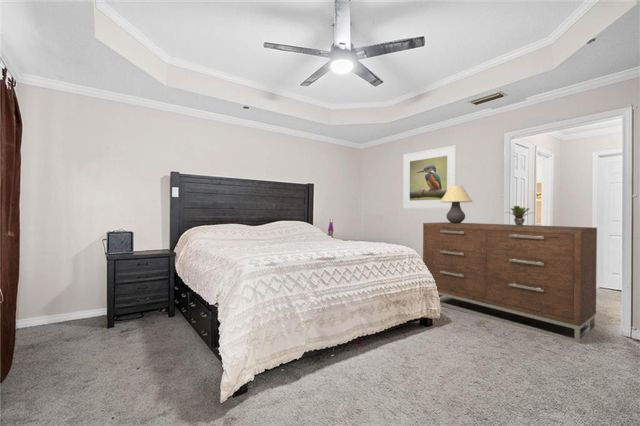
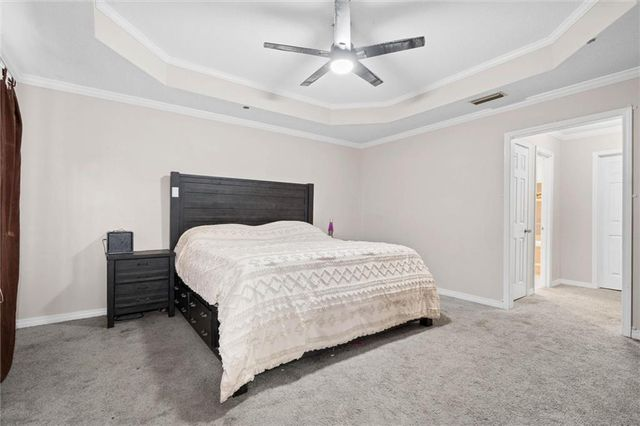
- potted plant [506,205,535,226]
- table lamp [440,185,474,223]
- dresser [422,221,598,344]
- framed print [402,144,457,209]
